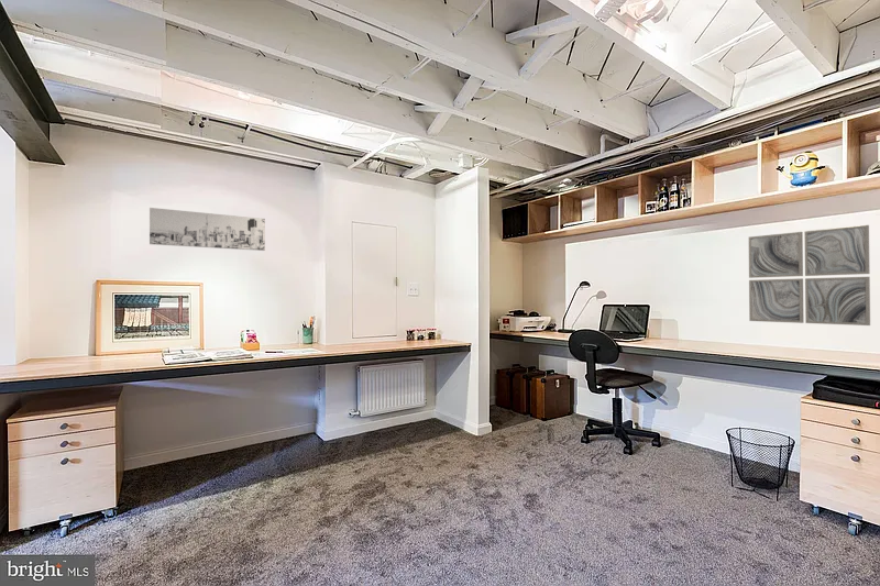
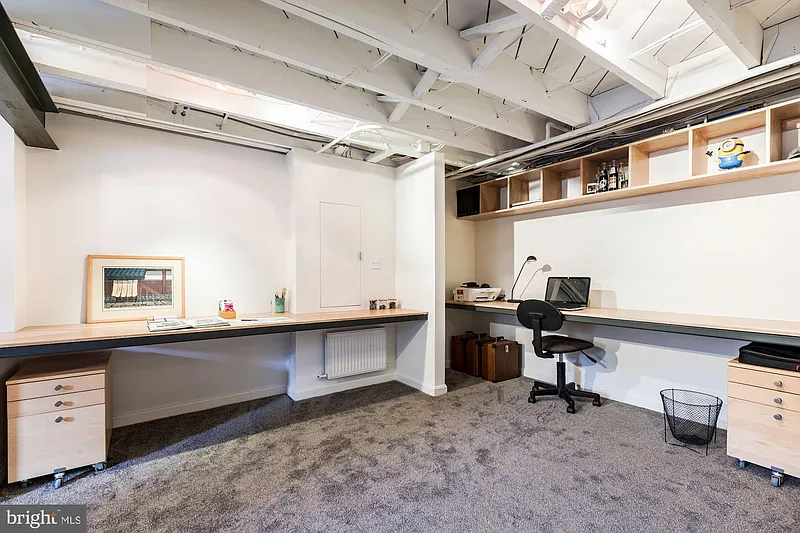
- wall art [748,224,871,327]
- wall art [148,207,266,252]
